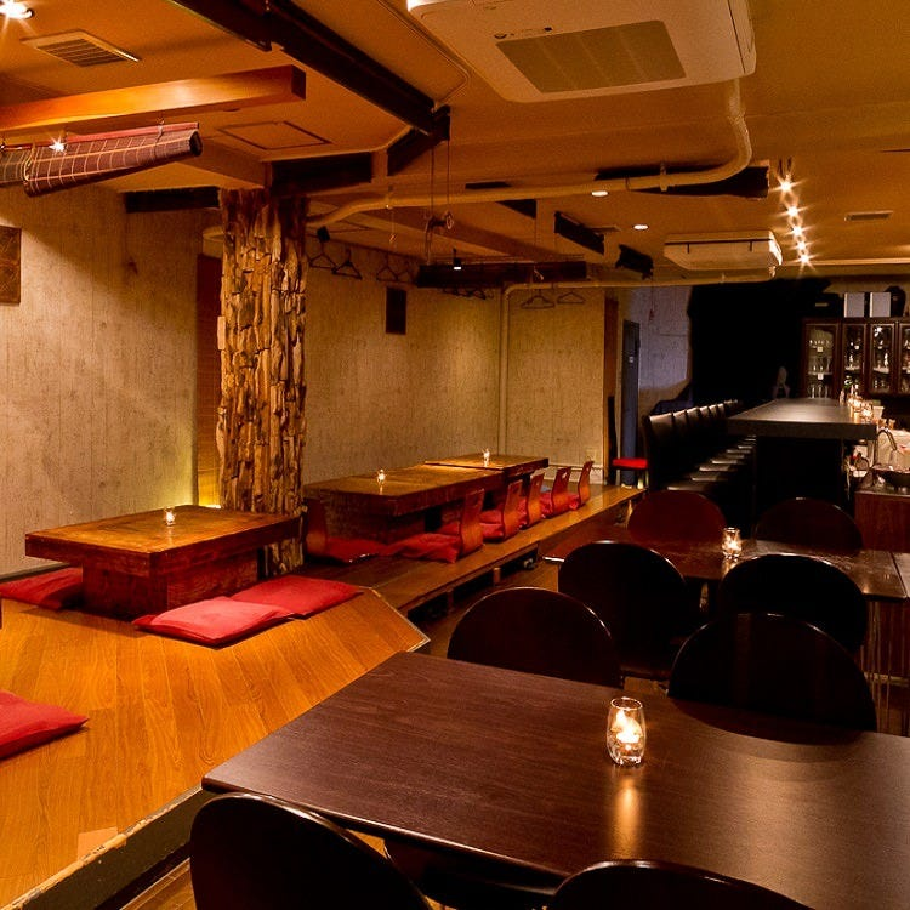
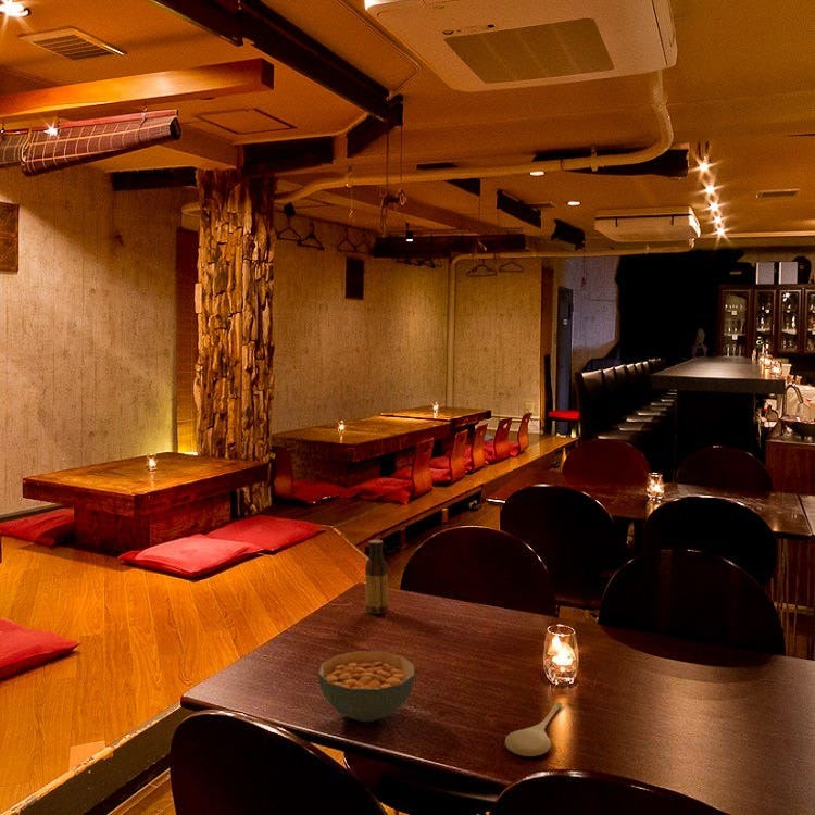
+ cereal bowl [317,650,415,723]
+ spoon [504,702,563,757]
+ sauce bottle [364,539,389,615]
